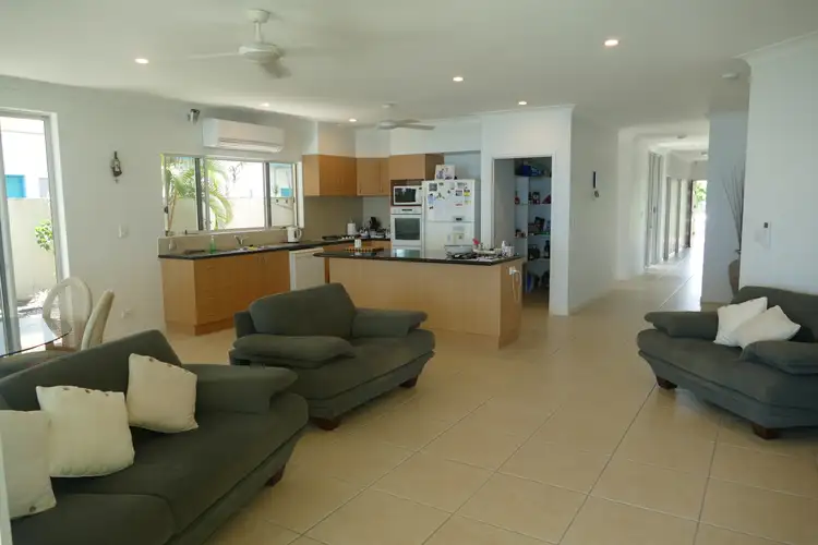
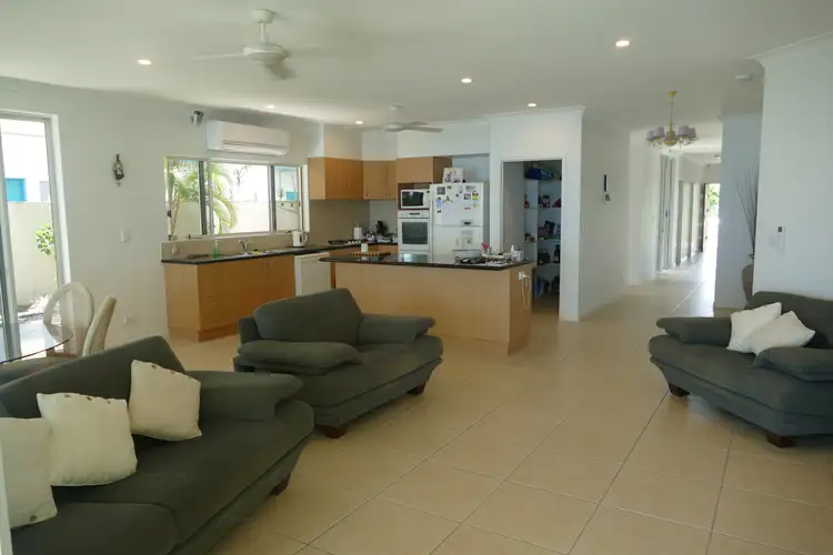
+ chandelier [644,90,697,153]
